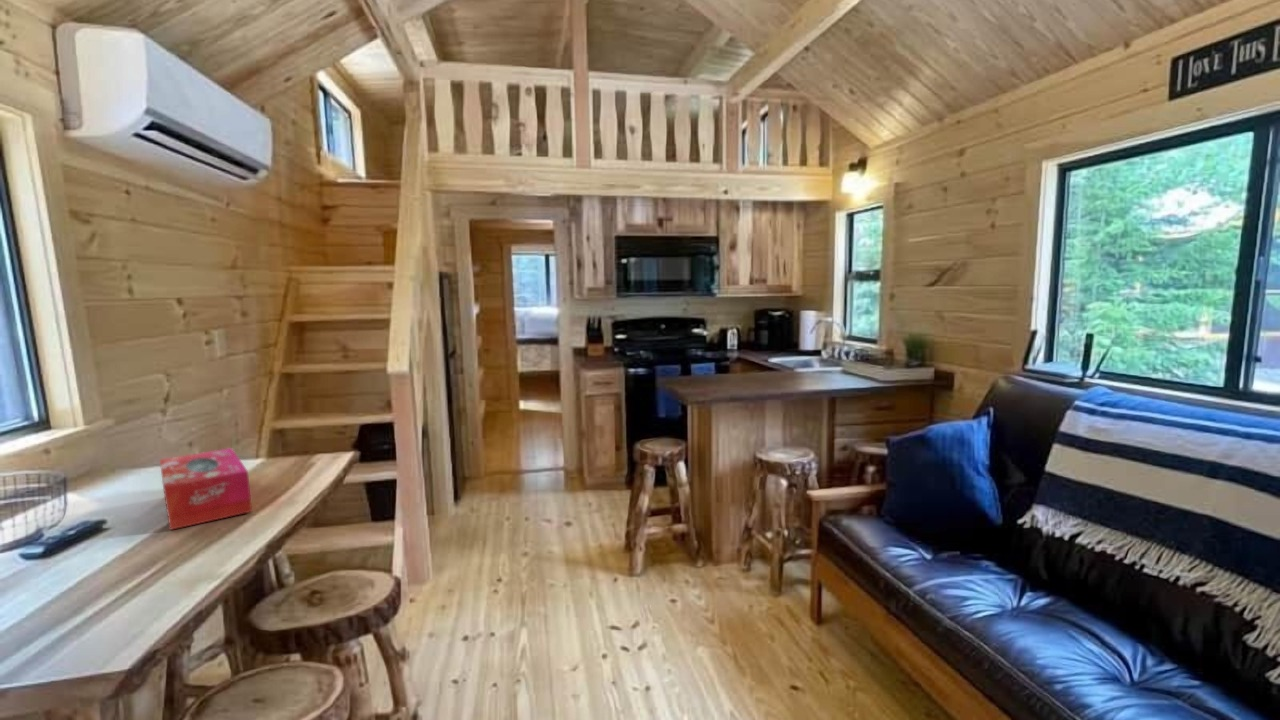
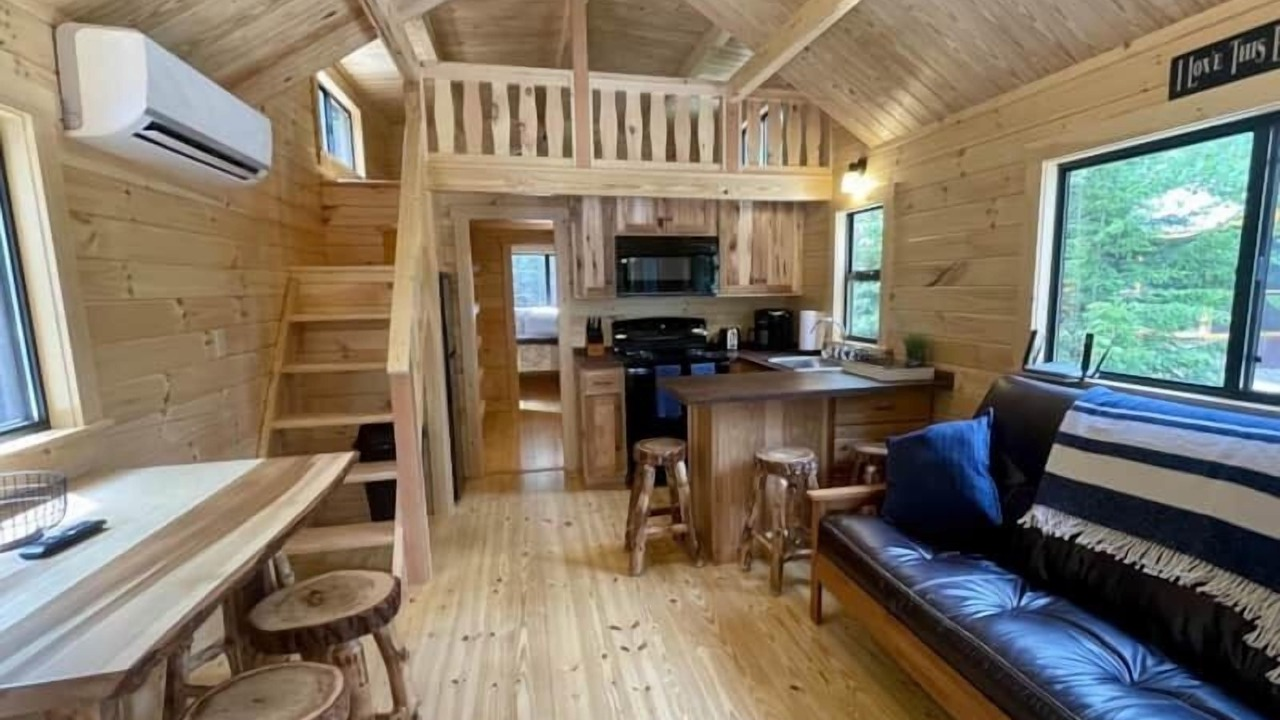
- tissue box [159,447,253,531]
